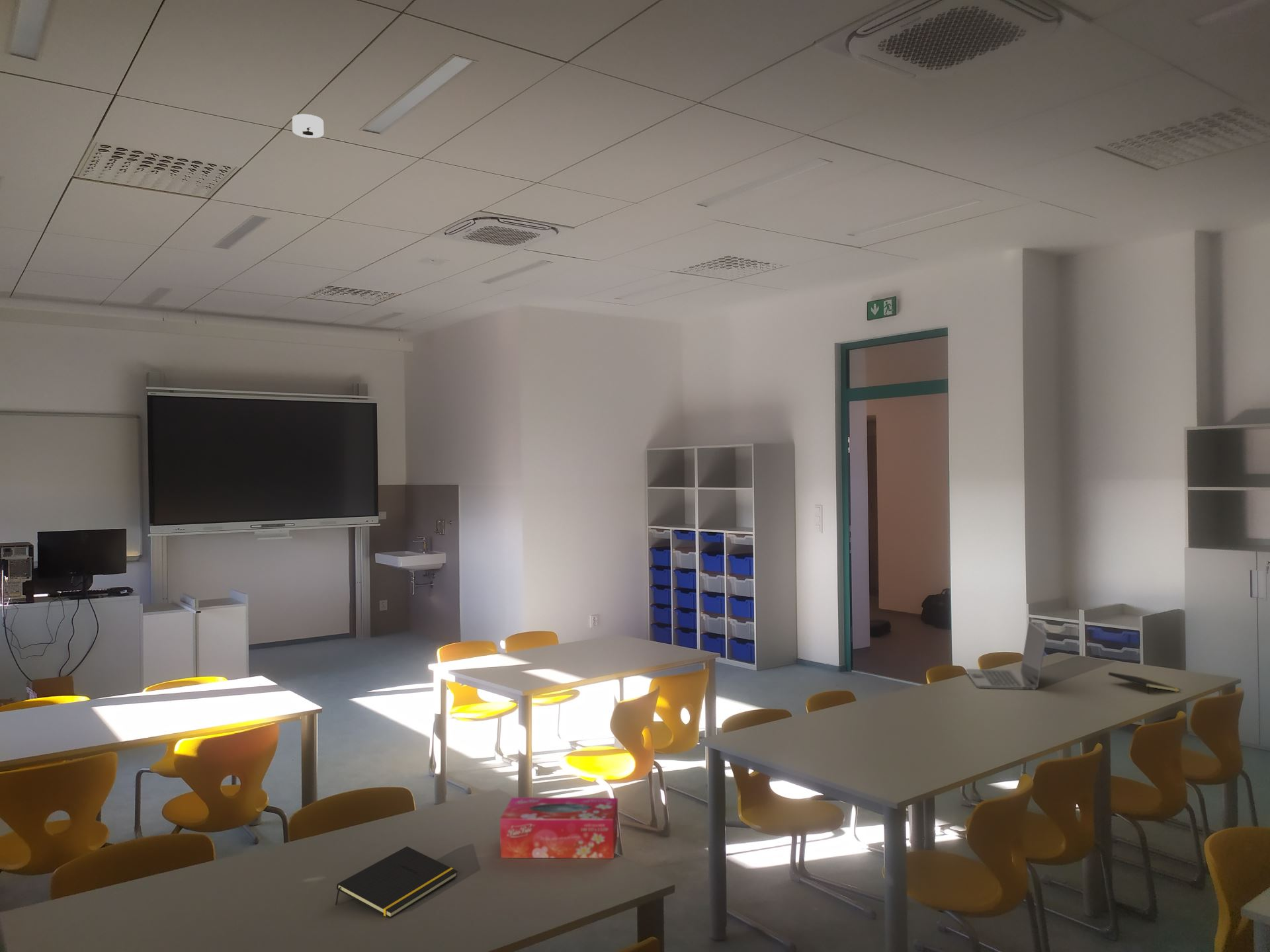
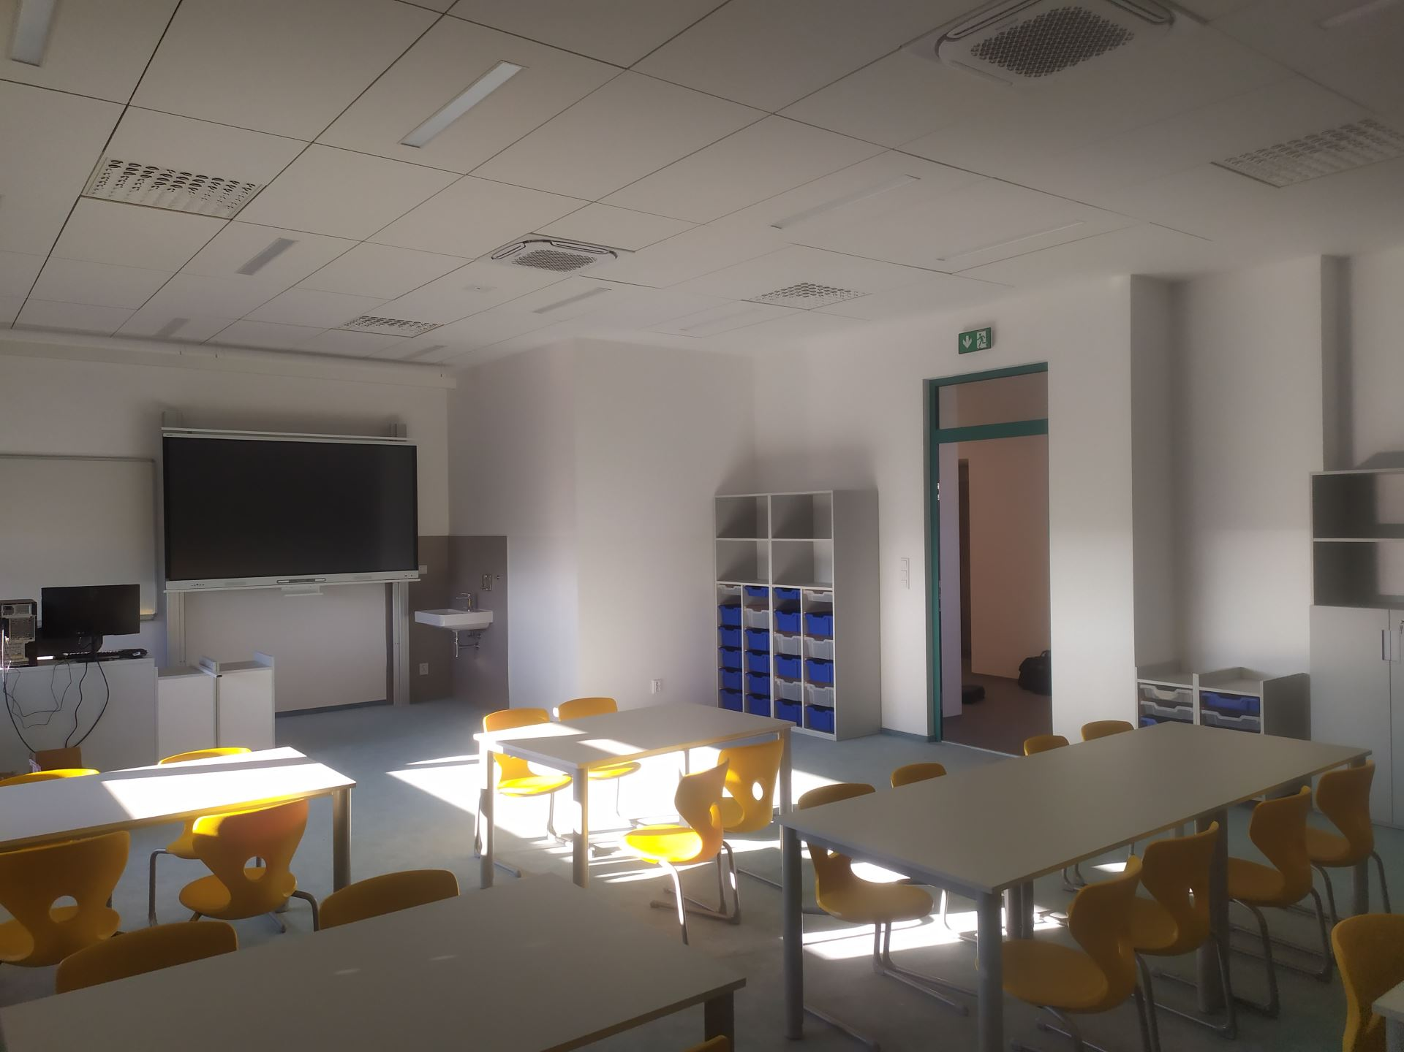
- smoke detector [292,114,324,139]
- laptop [965,621,1048,690]
- notepad [335,846,458,919]
- notepad [1107,672,1181,695]
- tissue box [499,797,619,859]
